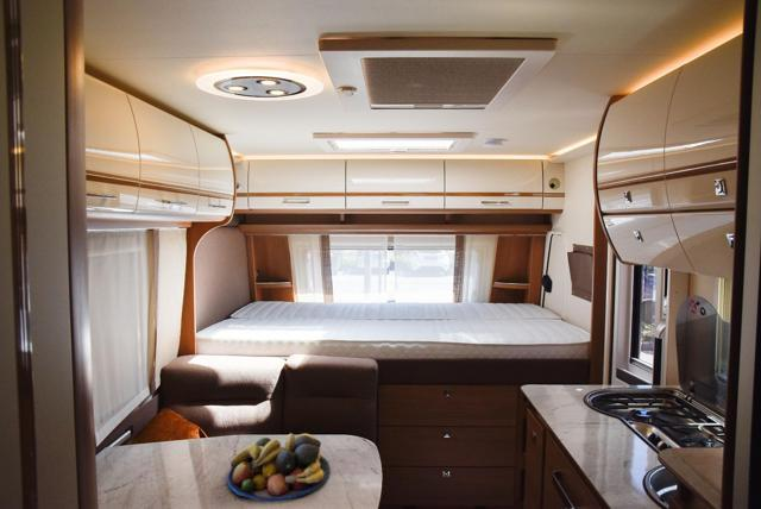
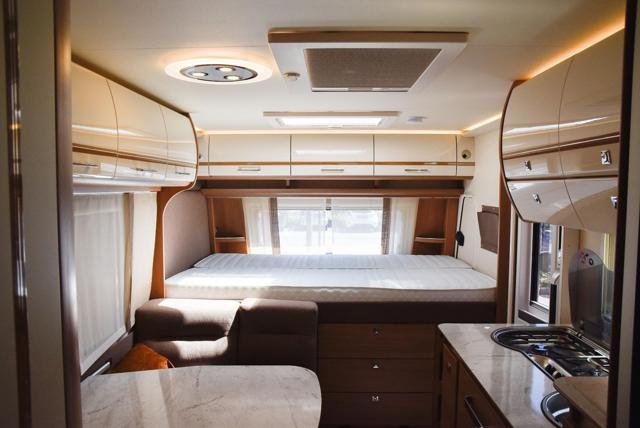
- fruit bowl [226,432,332,503]
